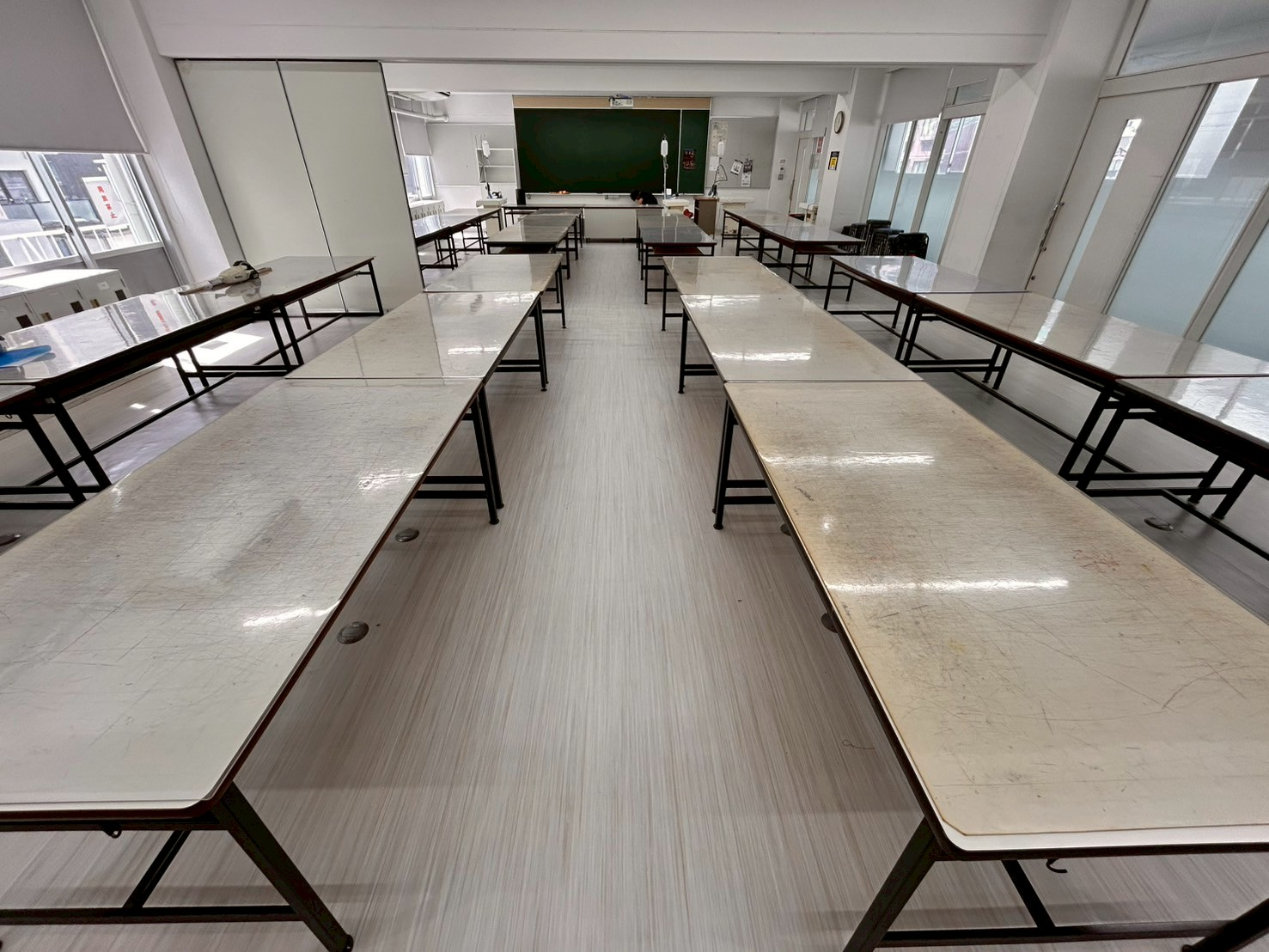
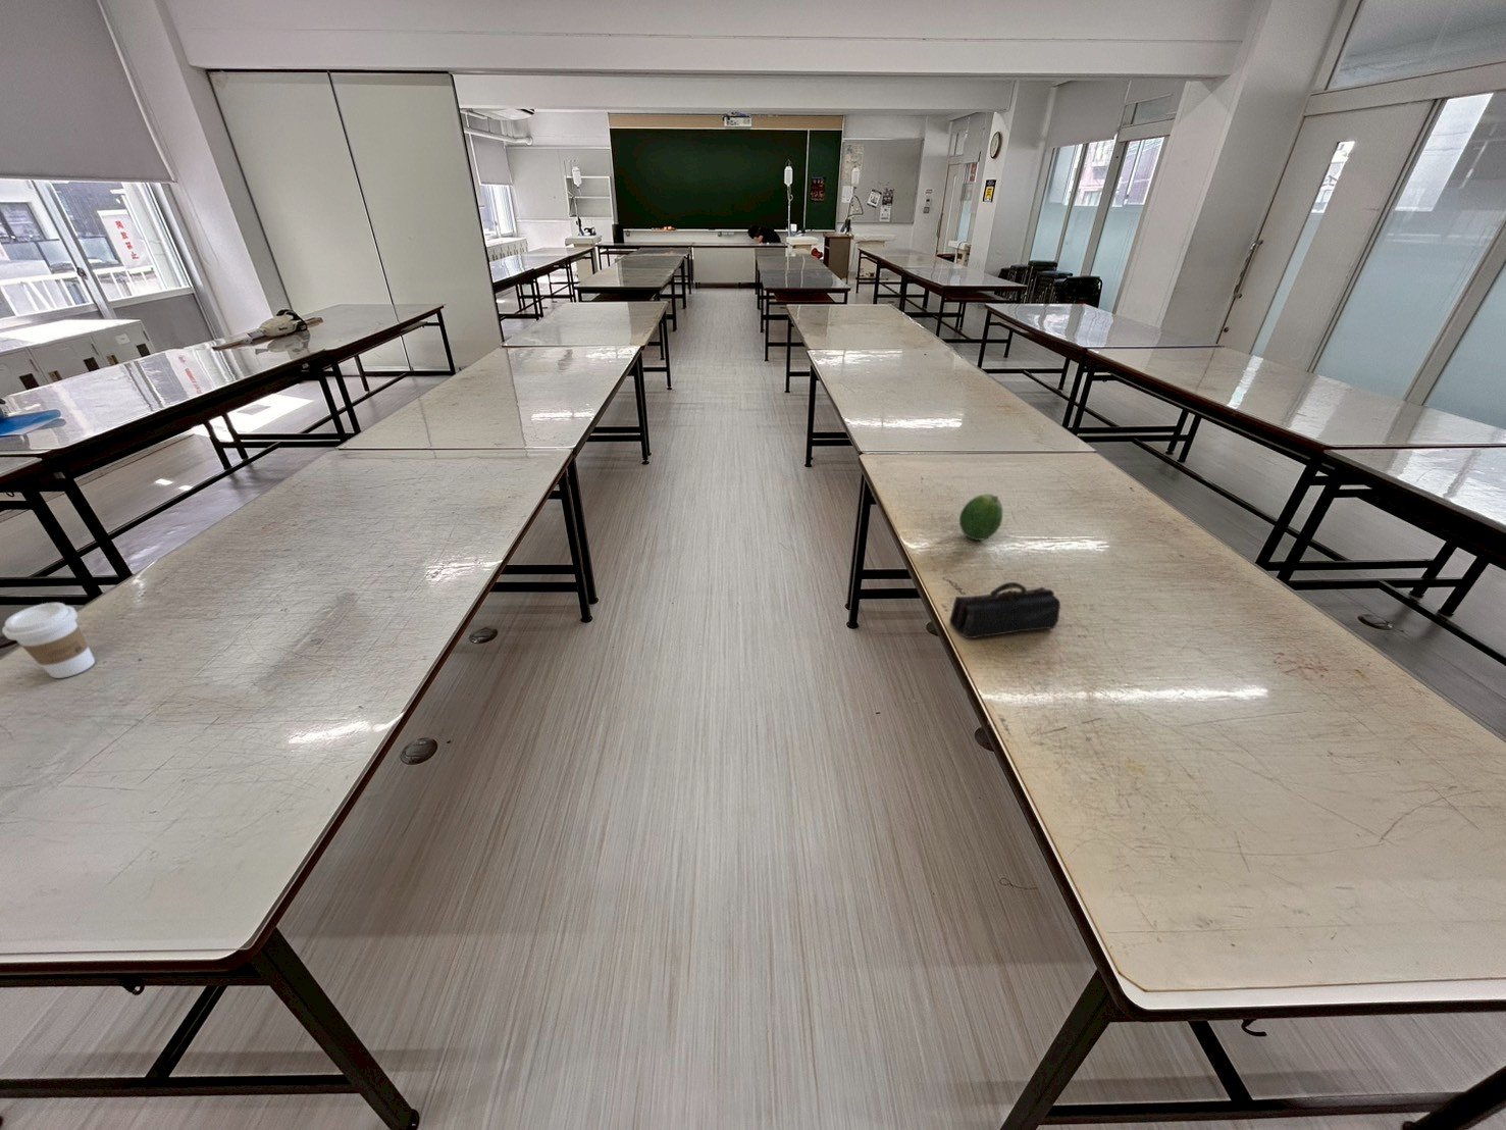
+ pencil case [948,582,1061,640]
+ coffee cup [1,602,96,679]
+ fruit [959,493,1004,540]
